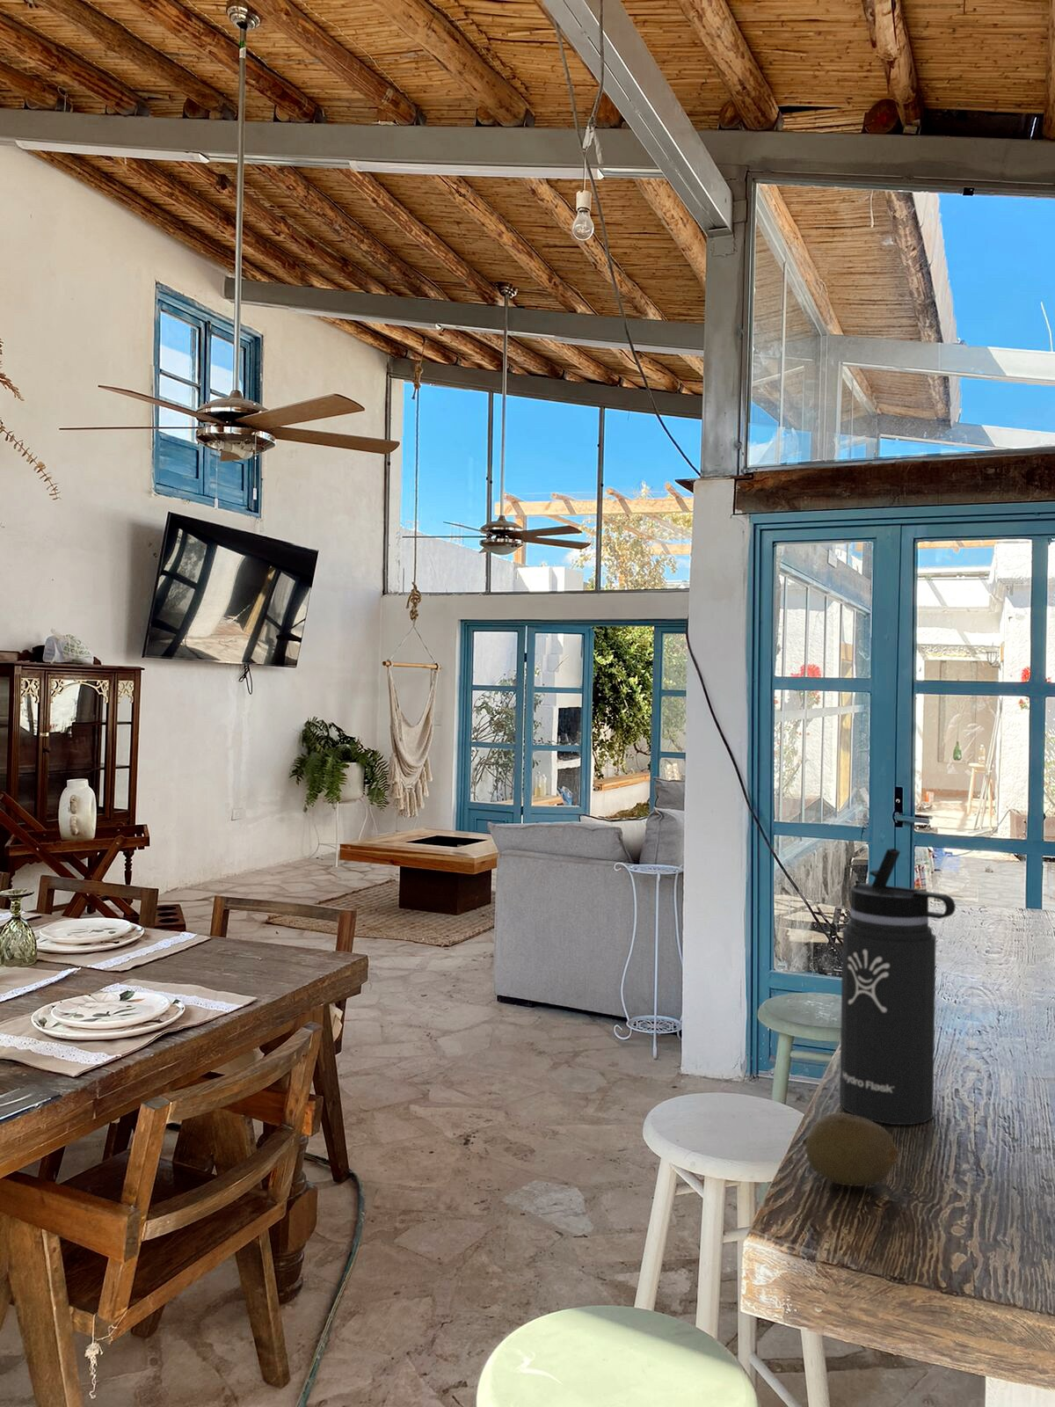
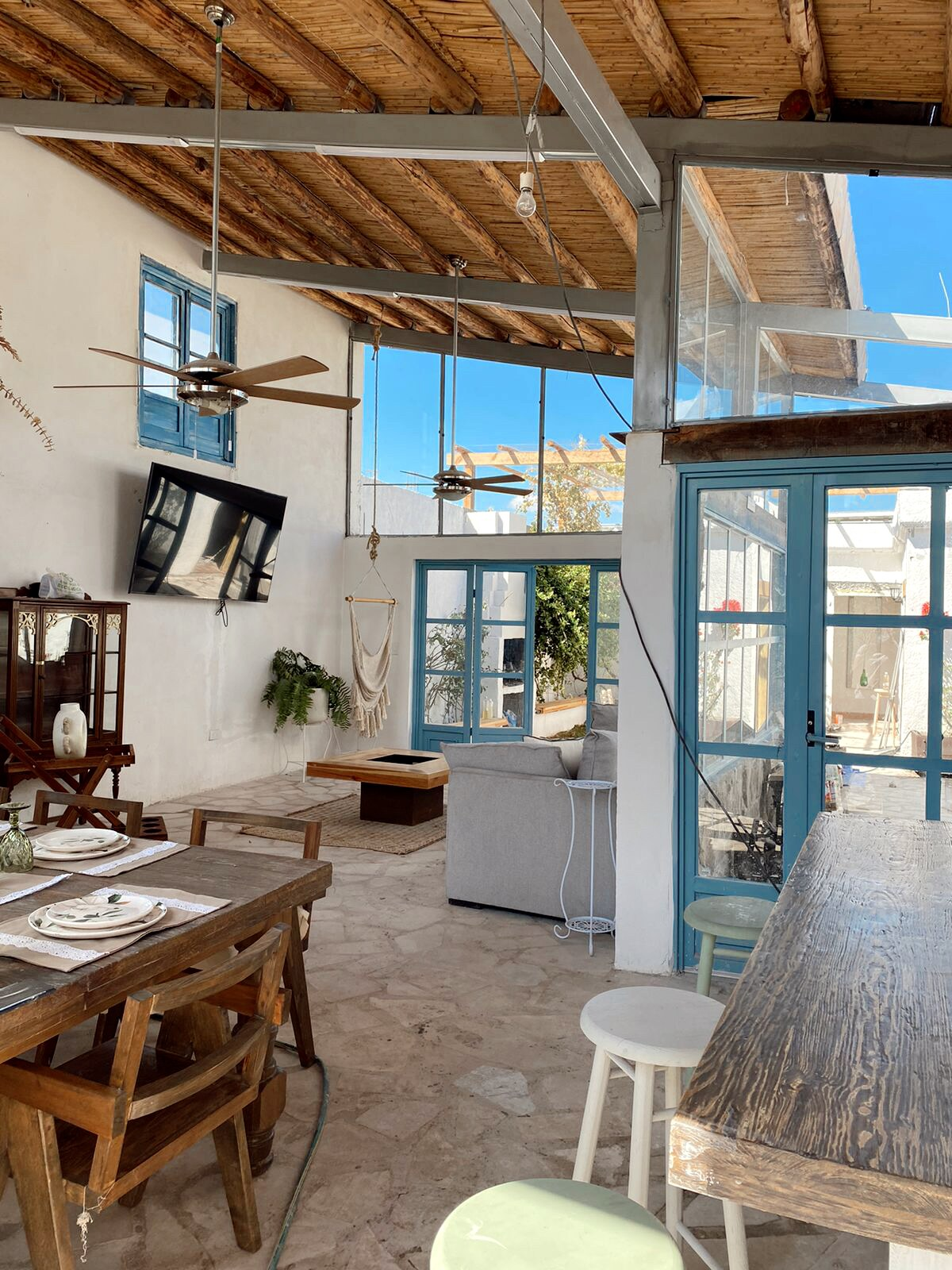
- fruit [802,1111,900,1188]
- thermos bottle [839,848,956,1126]
